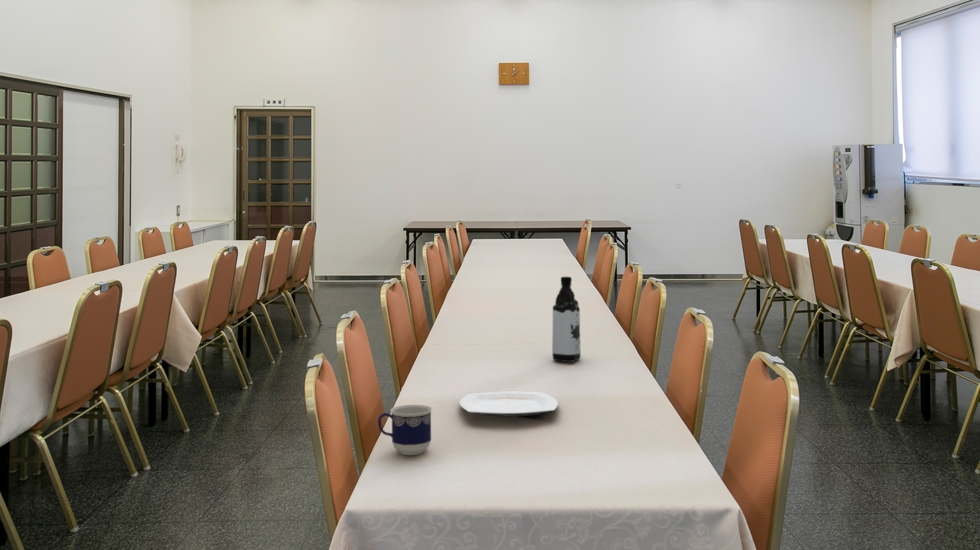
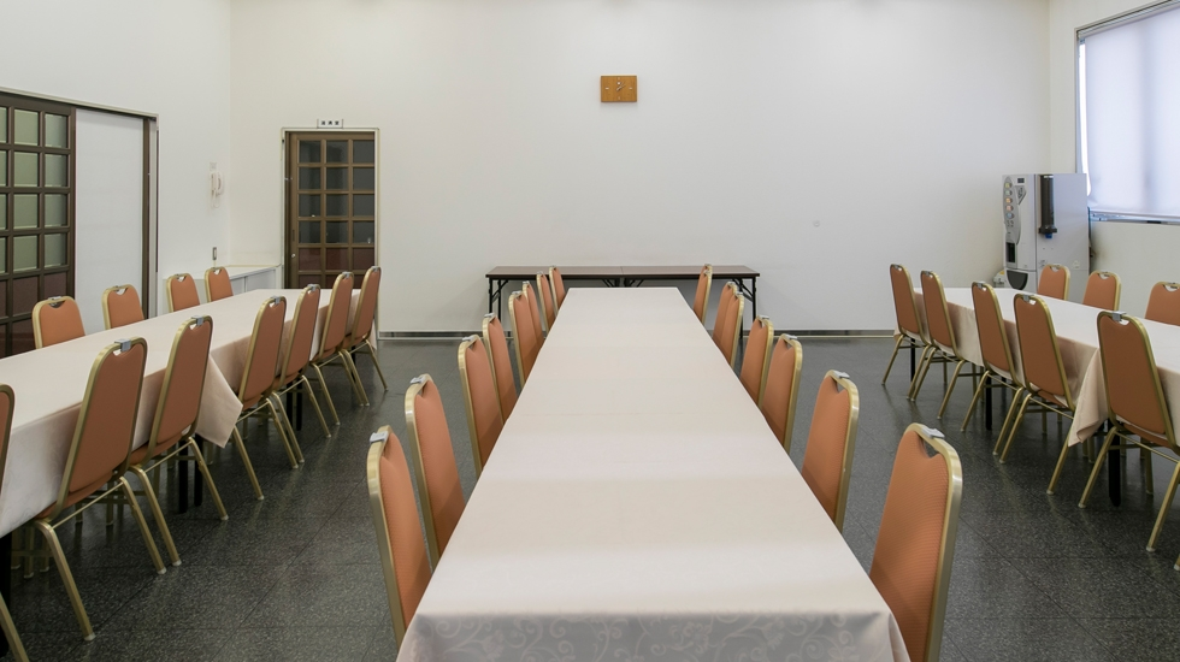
- cup [377,404,433,456]
- water bottle [551,276,582,363]
- plate [458,390,559,418]
